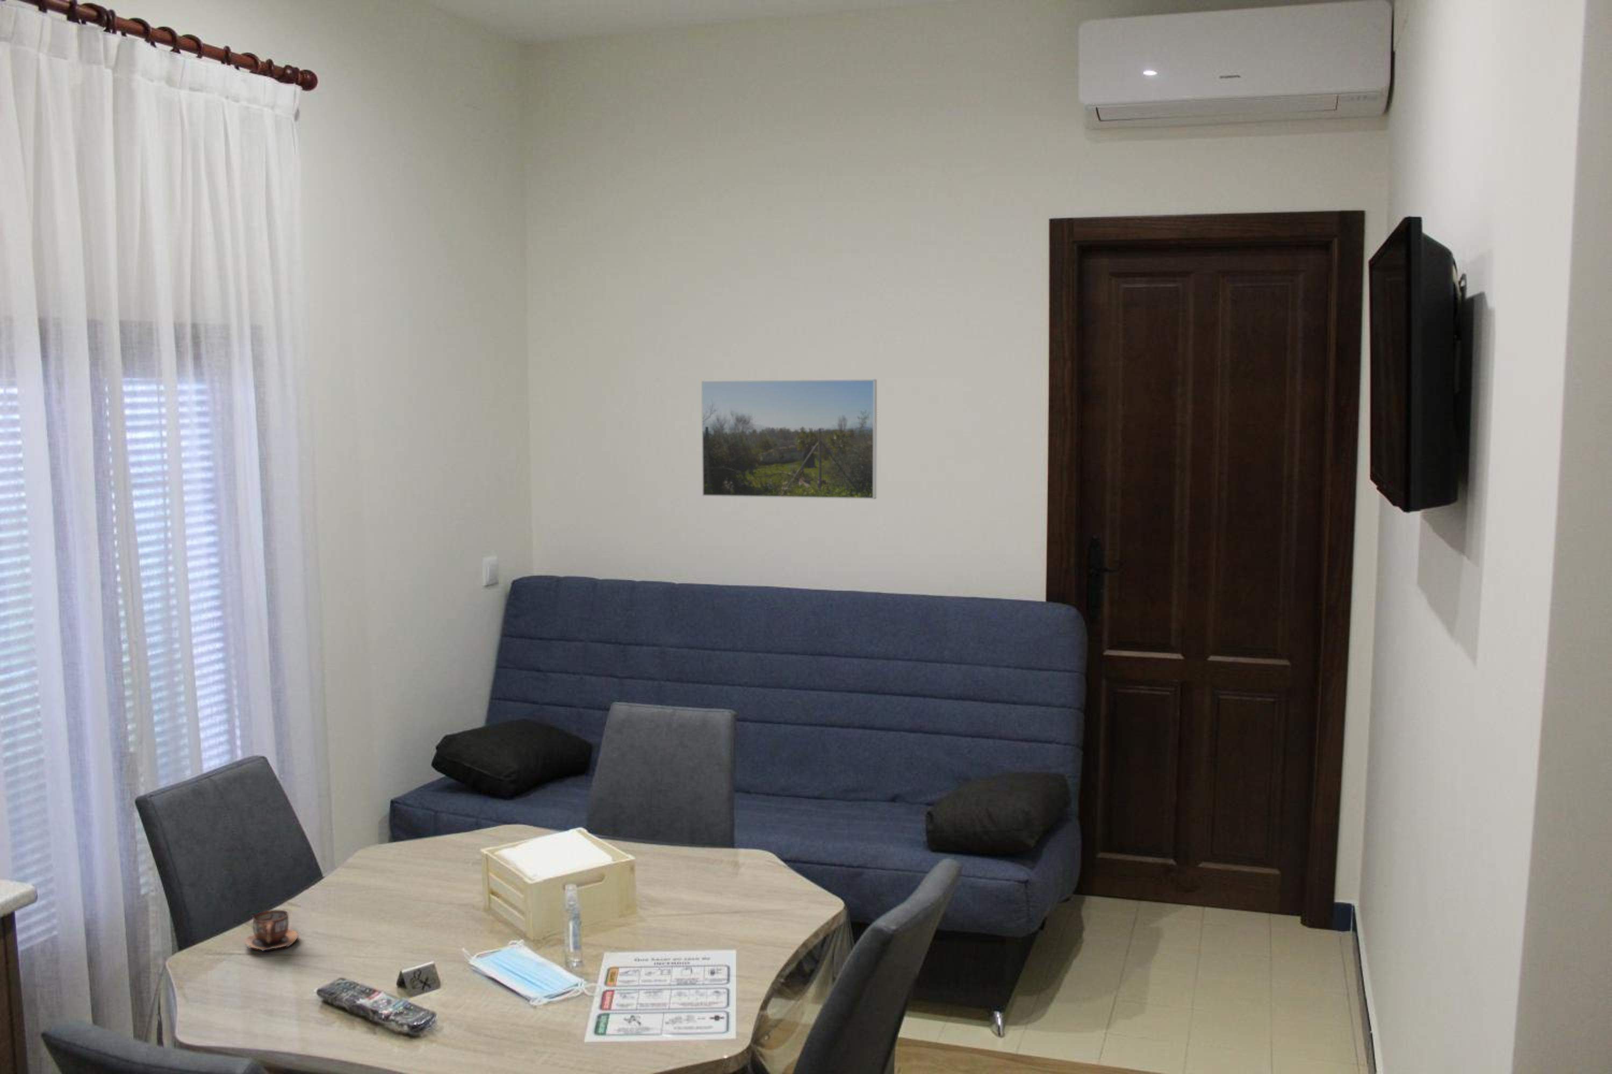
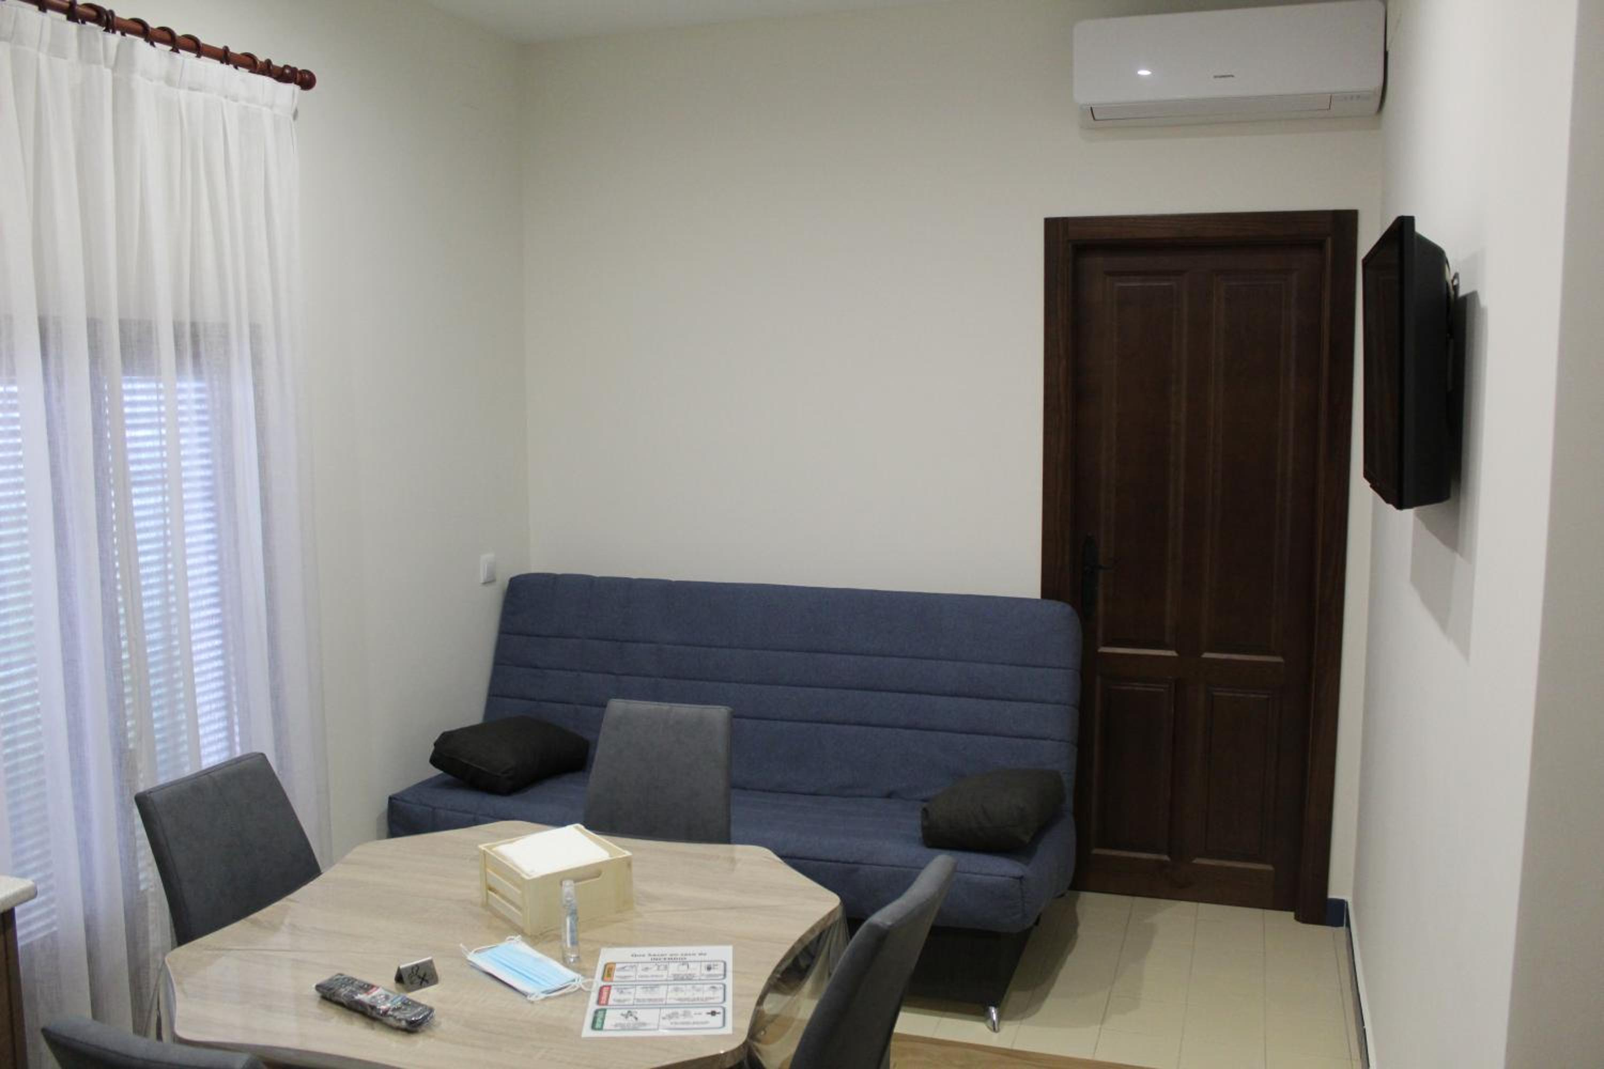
- cup [243,910,299,952]
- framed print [700,379,878,500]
